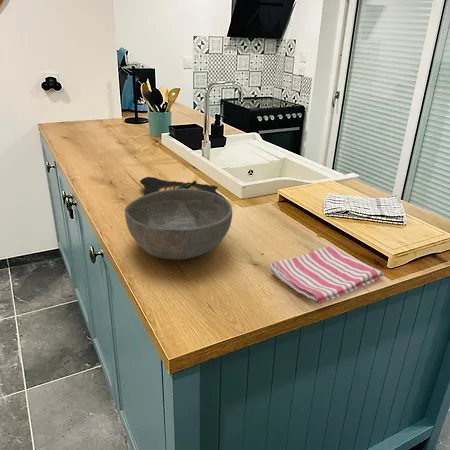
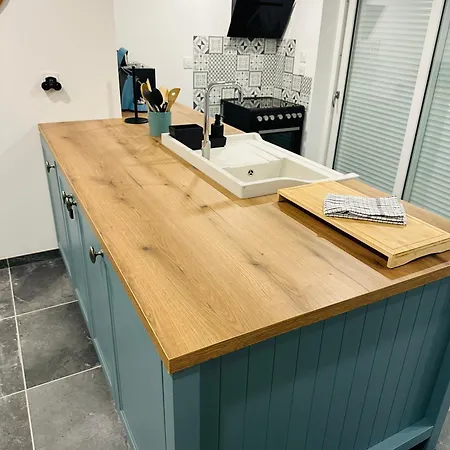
- bowl [124,189,233,261]
- tequila [139,176,227,200]
- dish towel [269,245,385,306]
